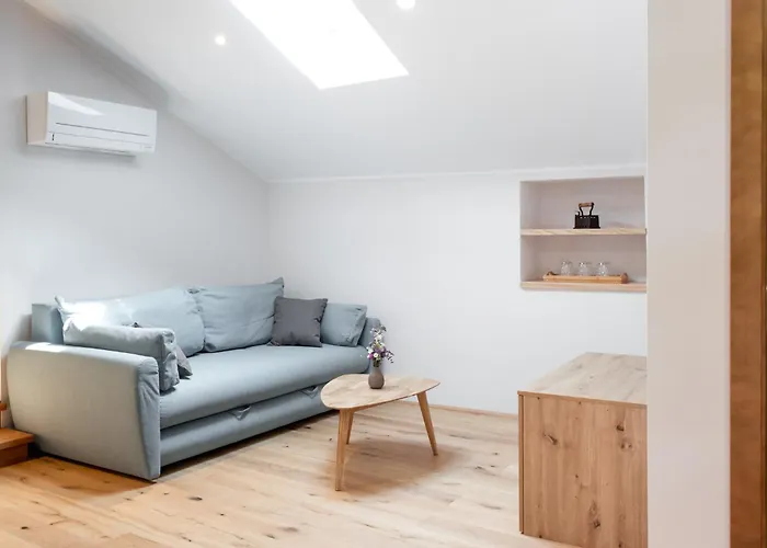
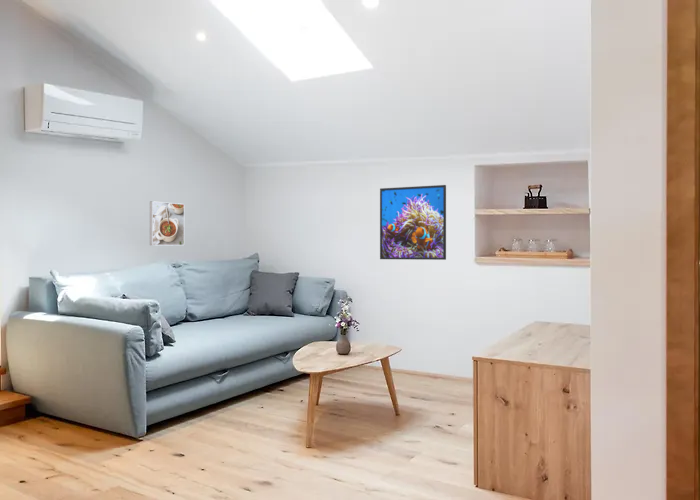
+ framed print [379,184,447,261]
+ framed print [149,200,185,247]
